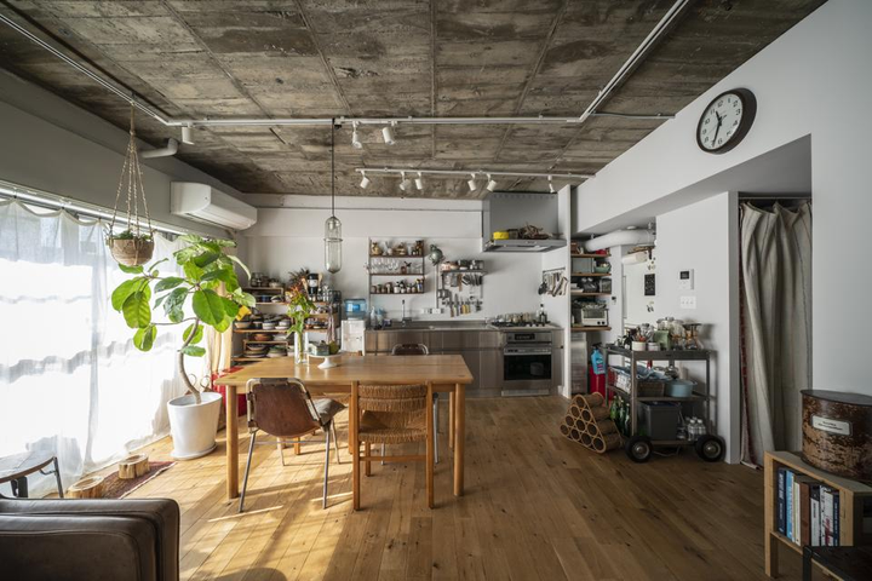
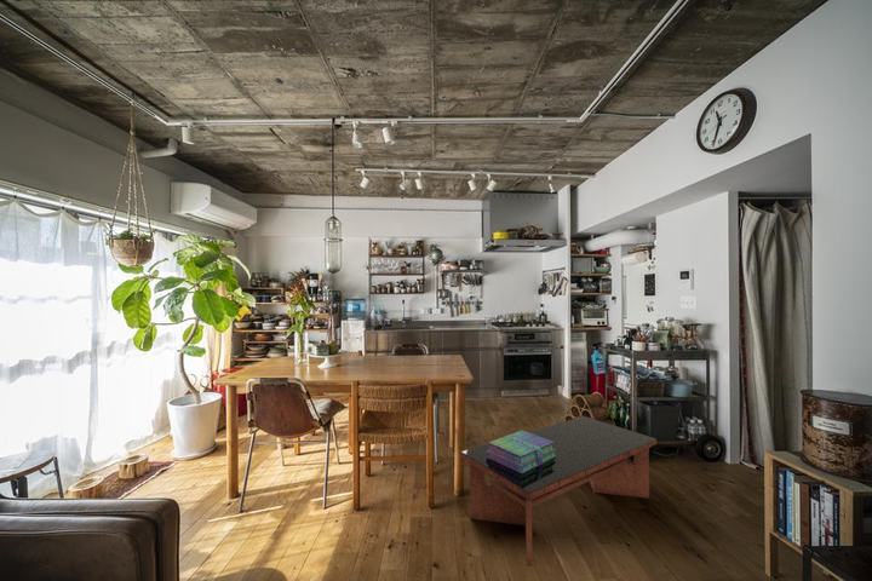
+ stack of books [486,430,556,473]
+ coffee table [460,415,658,568]
